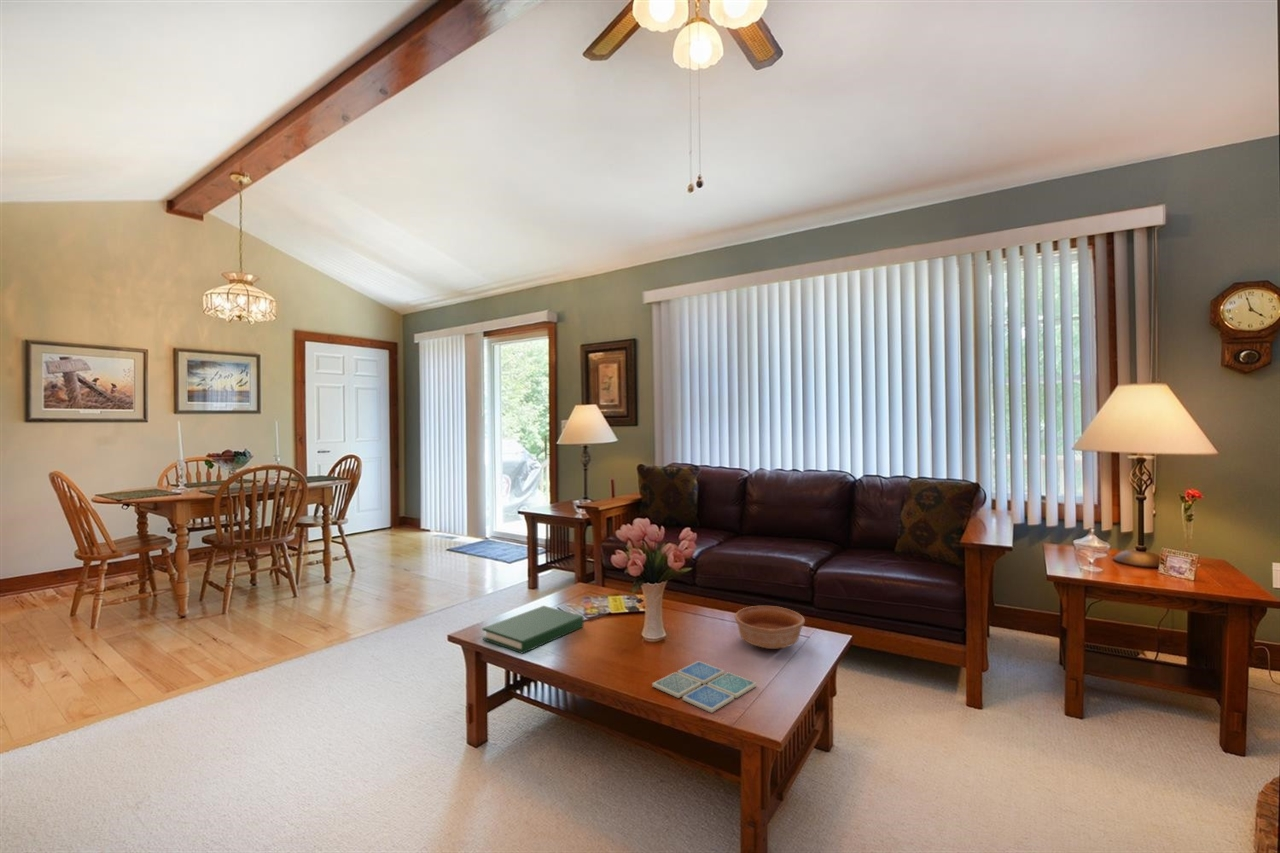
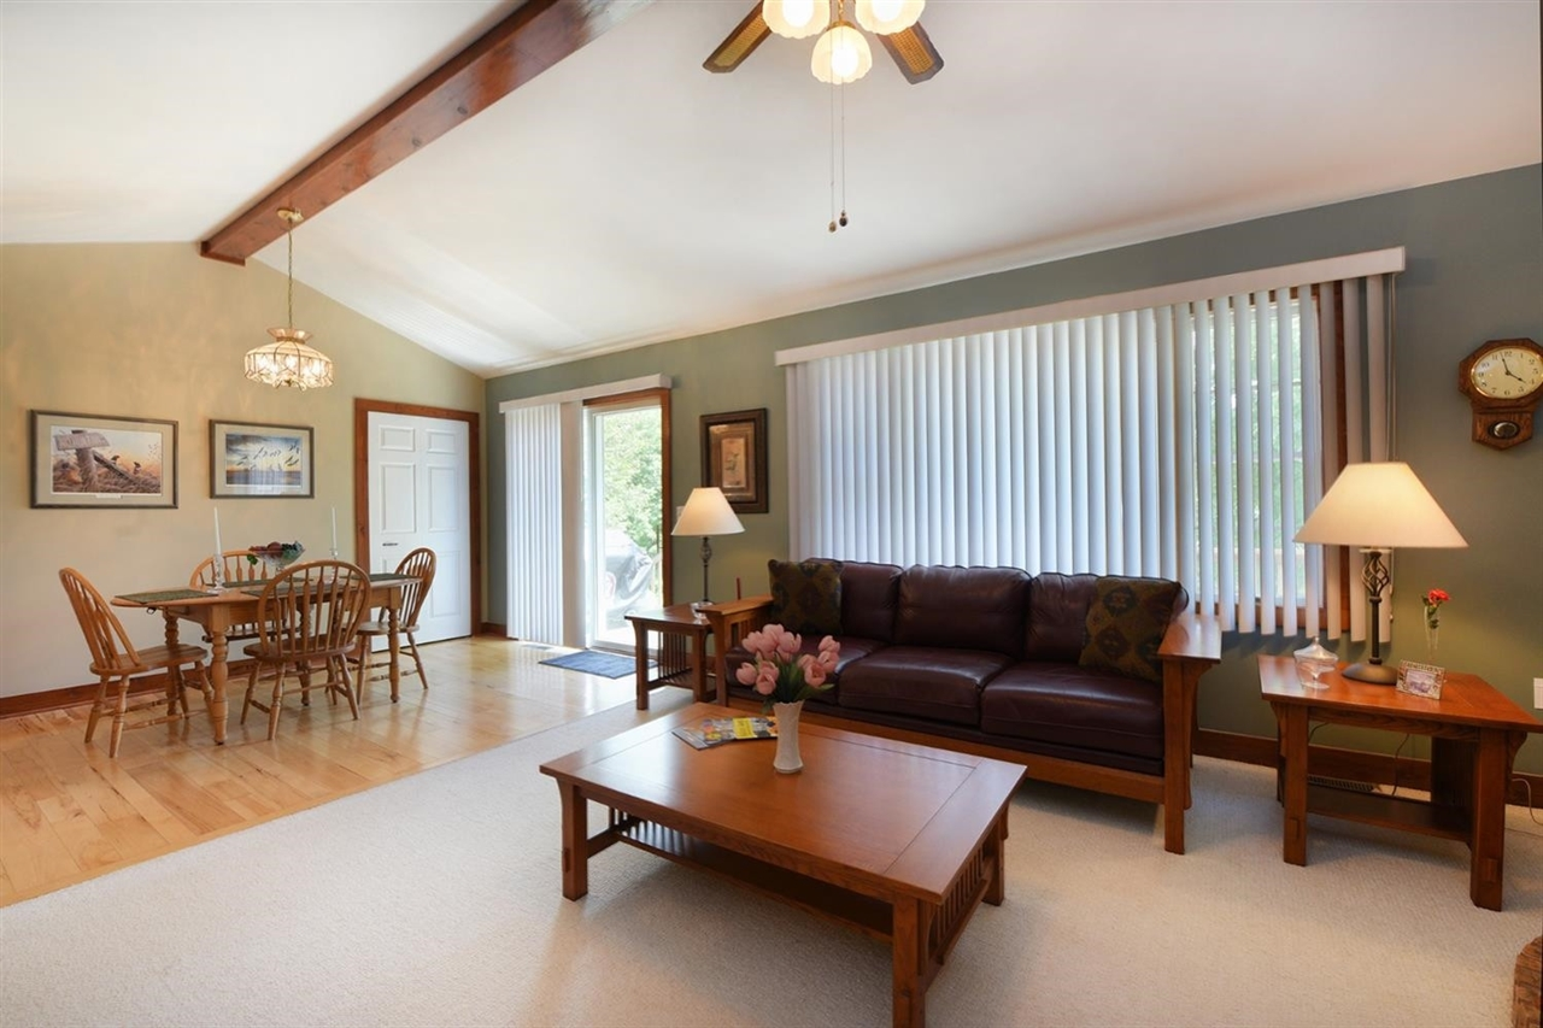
- hardback book [482,605,584,655]
- drink coaster [651,660,757,714]
- bowl [734,605,806,650]
